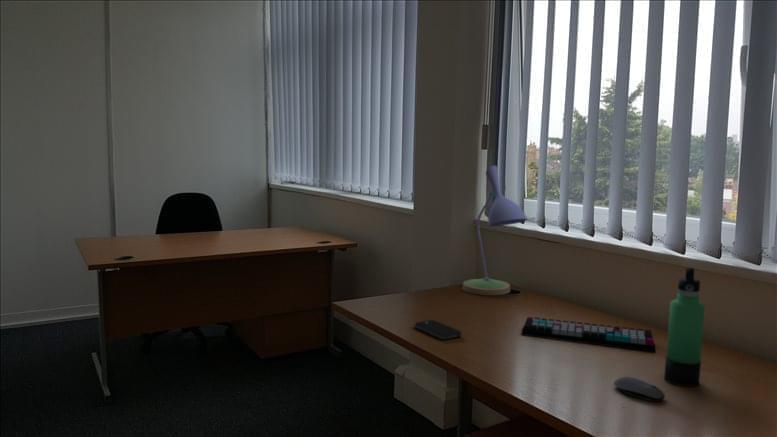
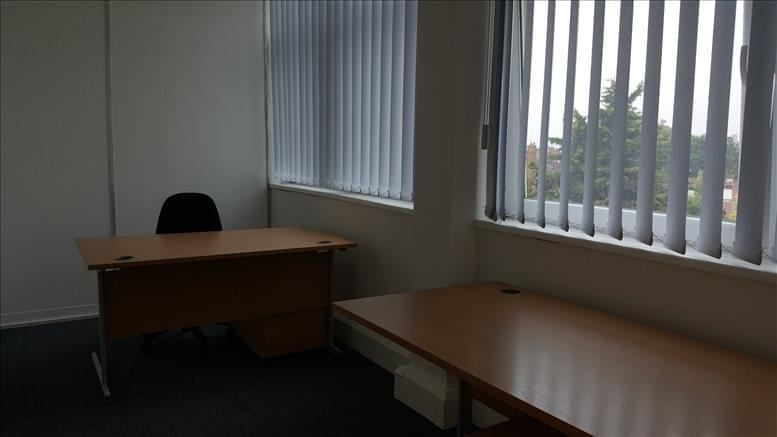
- smartphone [413,319,462,341]
- desk lamp [462,164,528,296]
- computer mouse [613,375,666,403]
- keyboard [520,316,656,353]
- thermos bottle [663,266,706,388]
